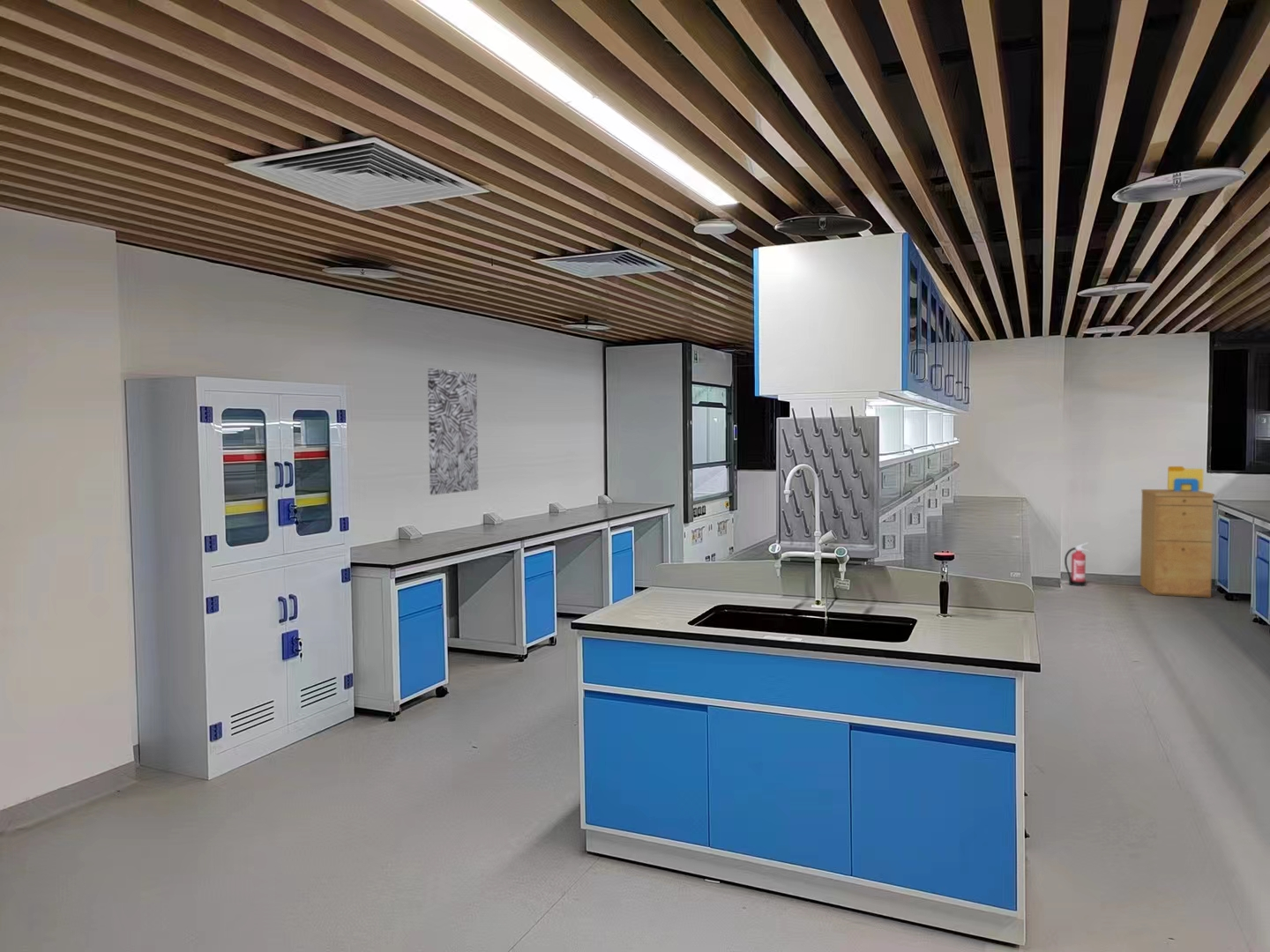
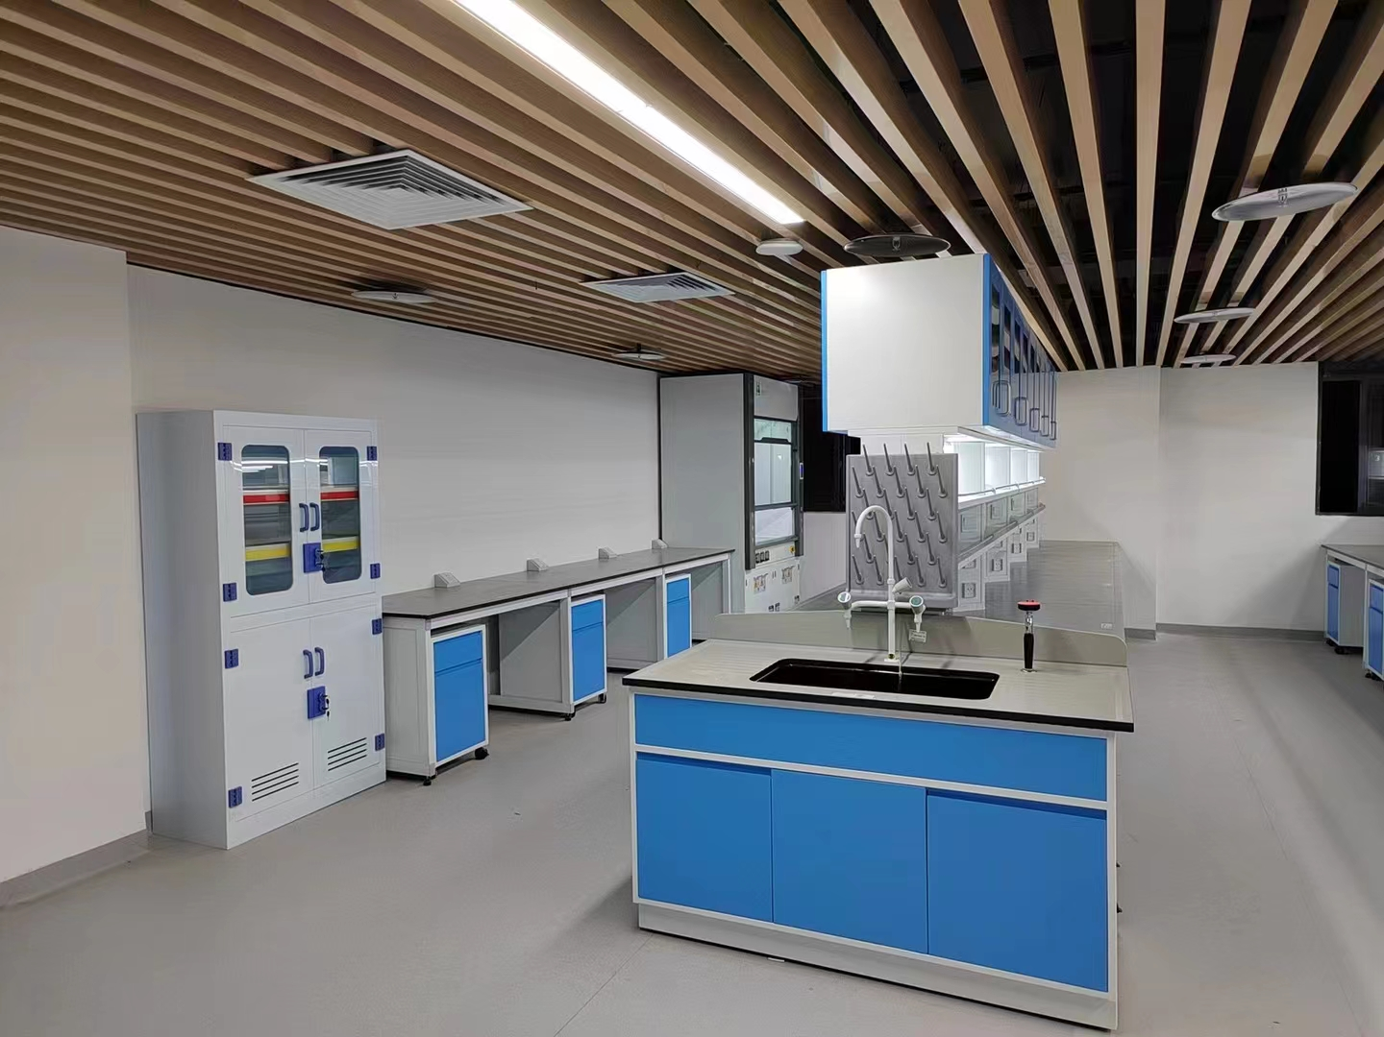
- wall art [427,368,479,495]
- folder [1167,465,1205,491]
- fire extinguisher [1064,541,1090,587]
- filing cabinet [1139,488,1215,599]
